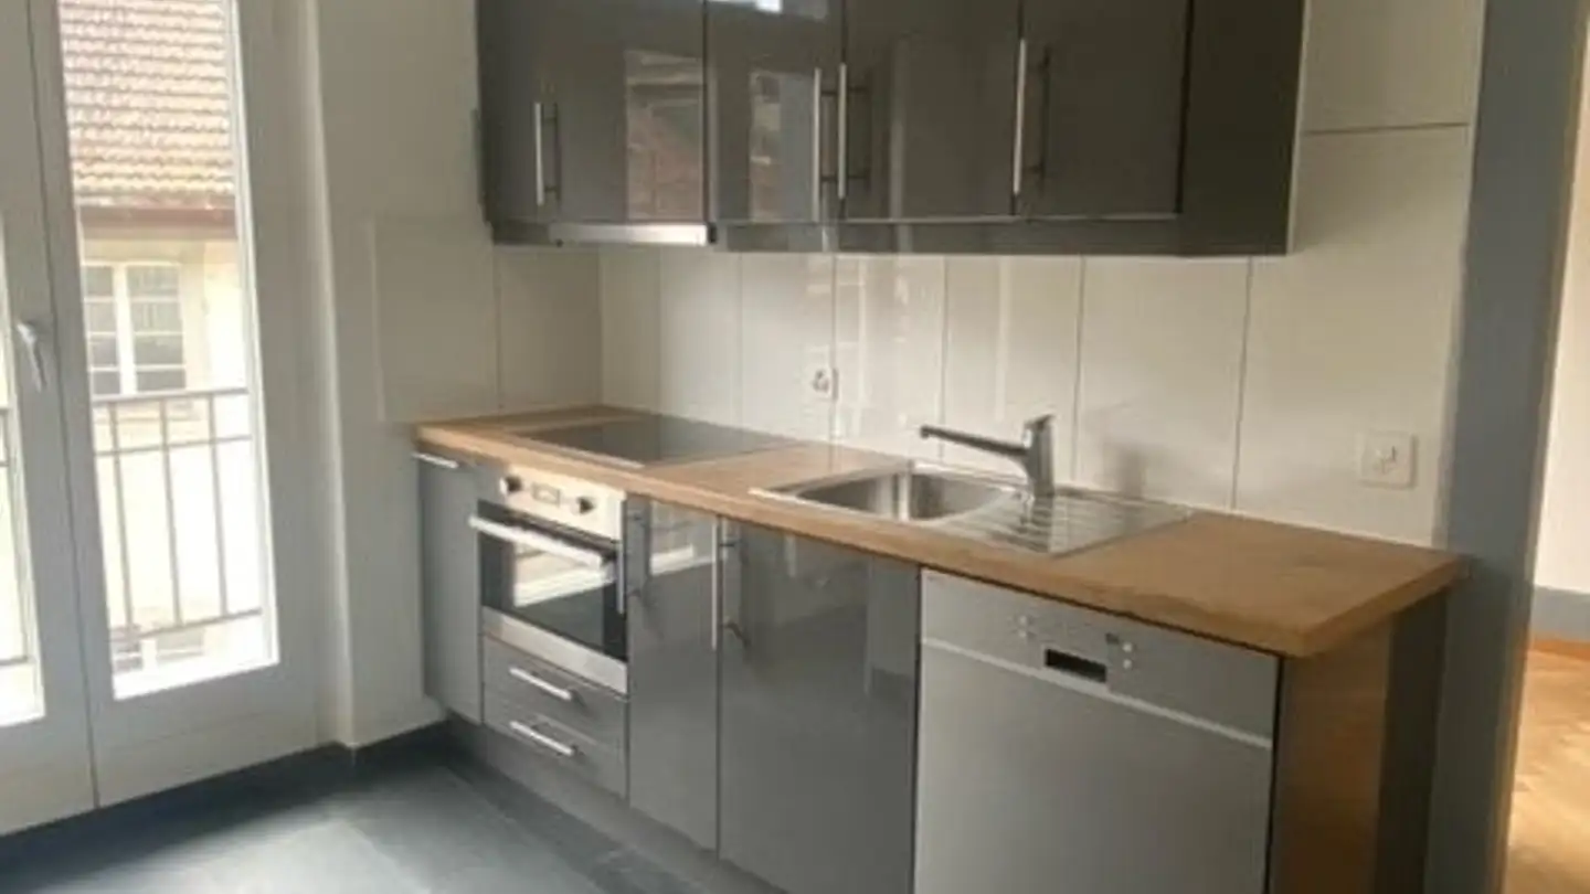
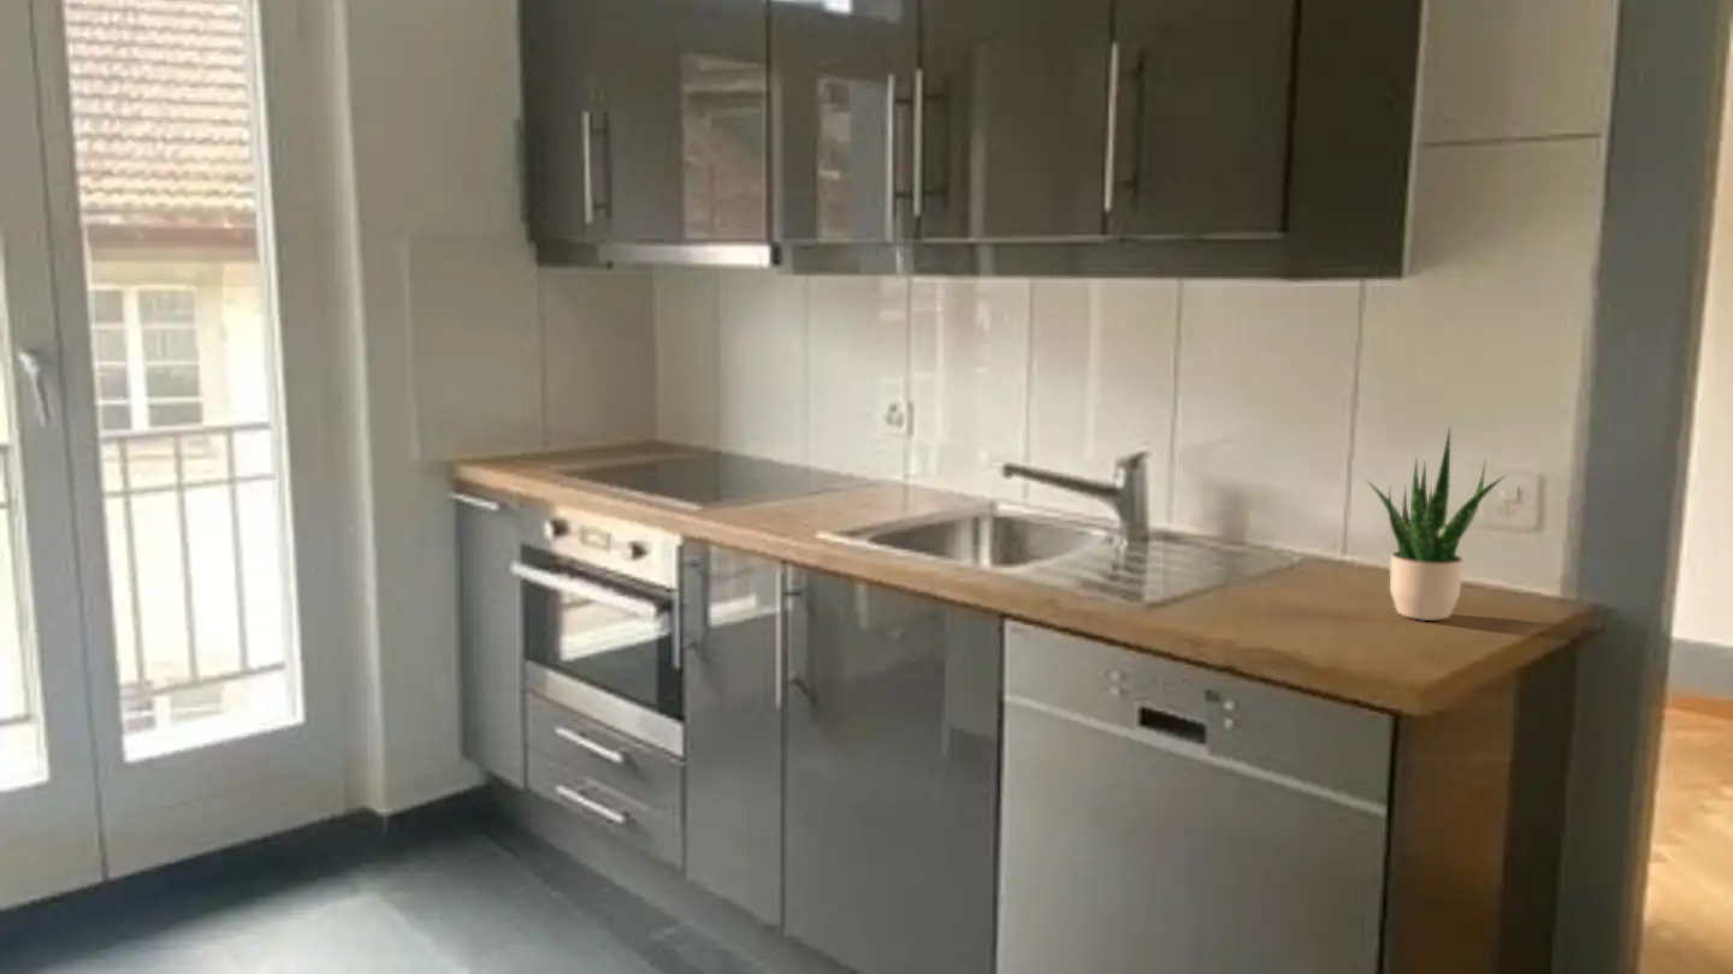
+ potted plant [1364,424,1508,622]
